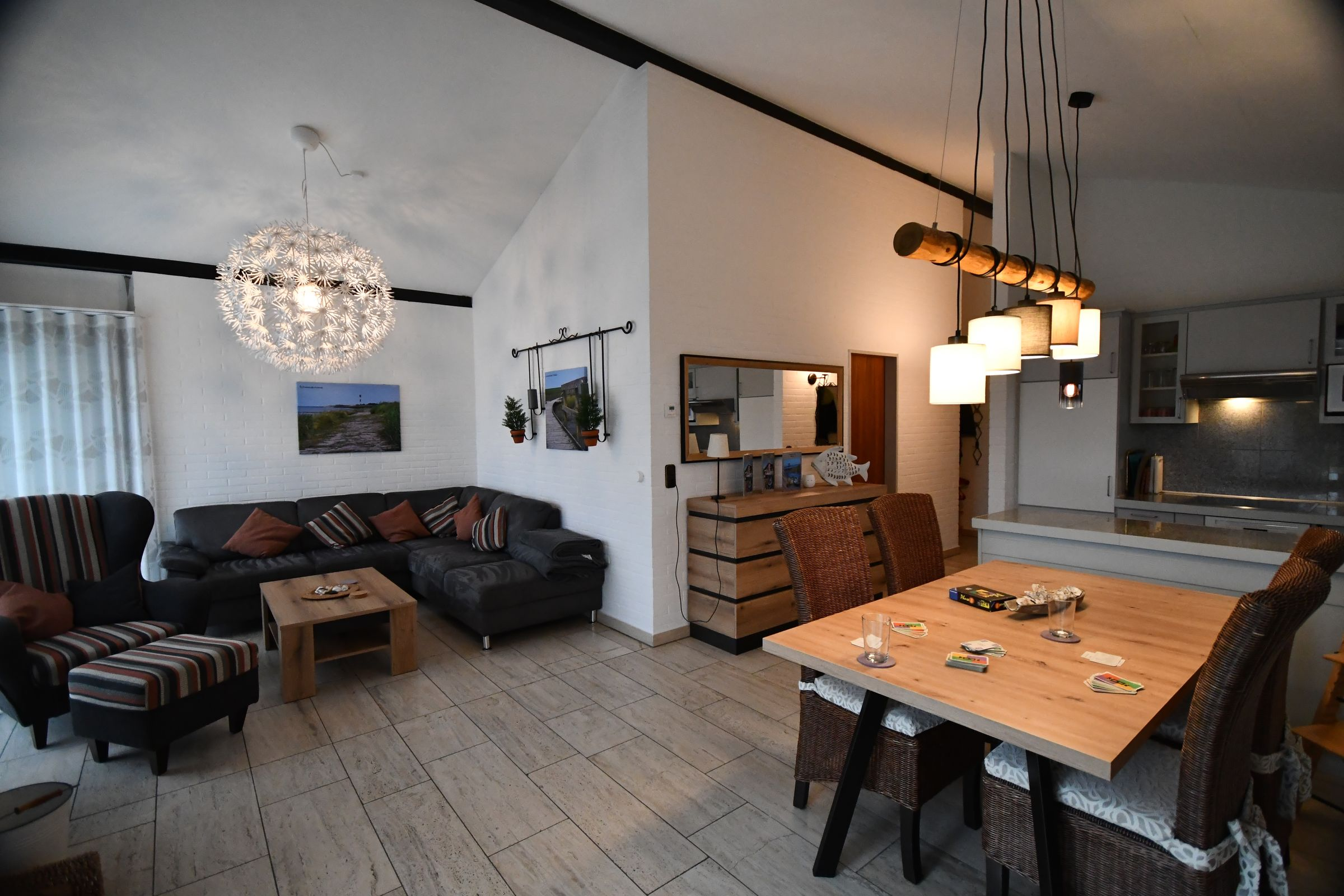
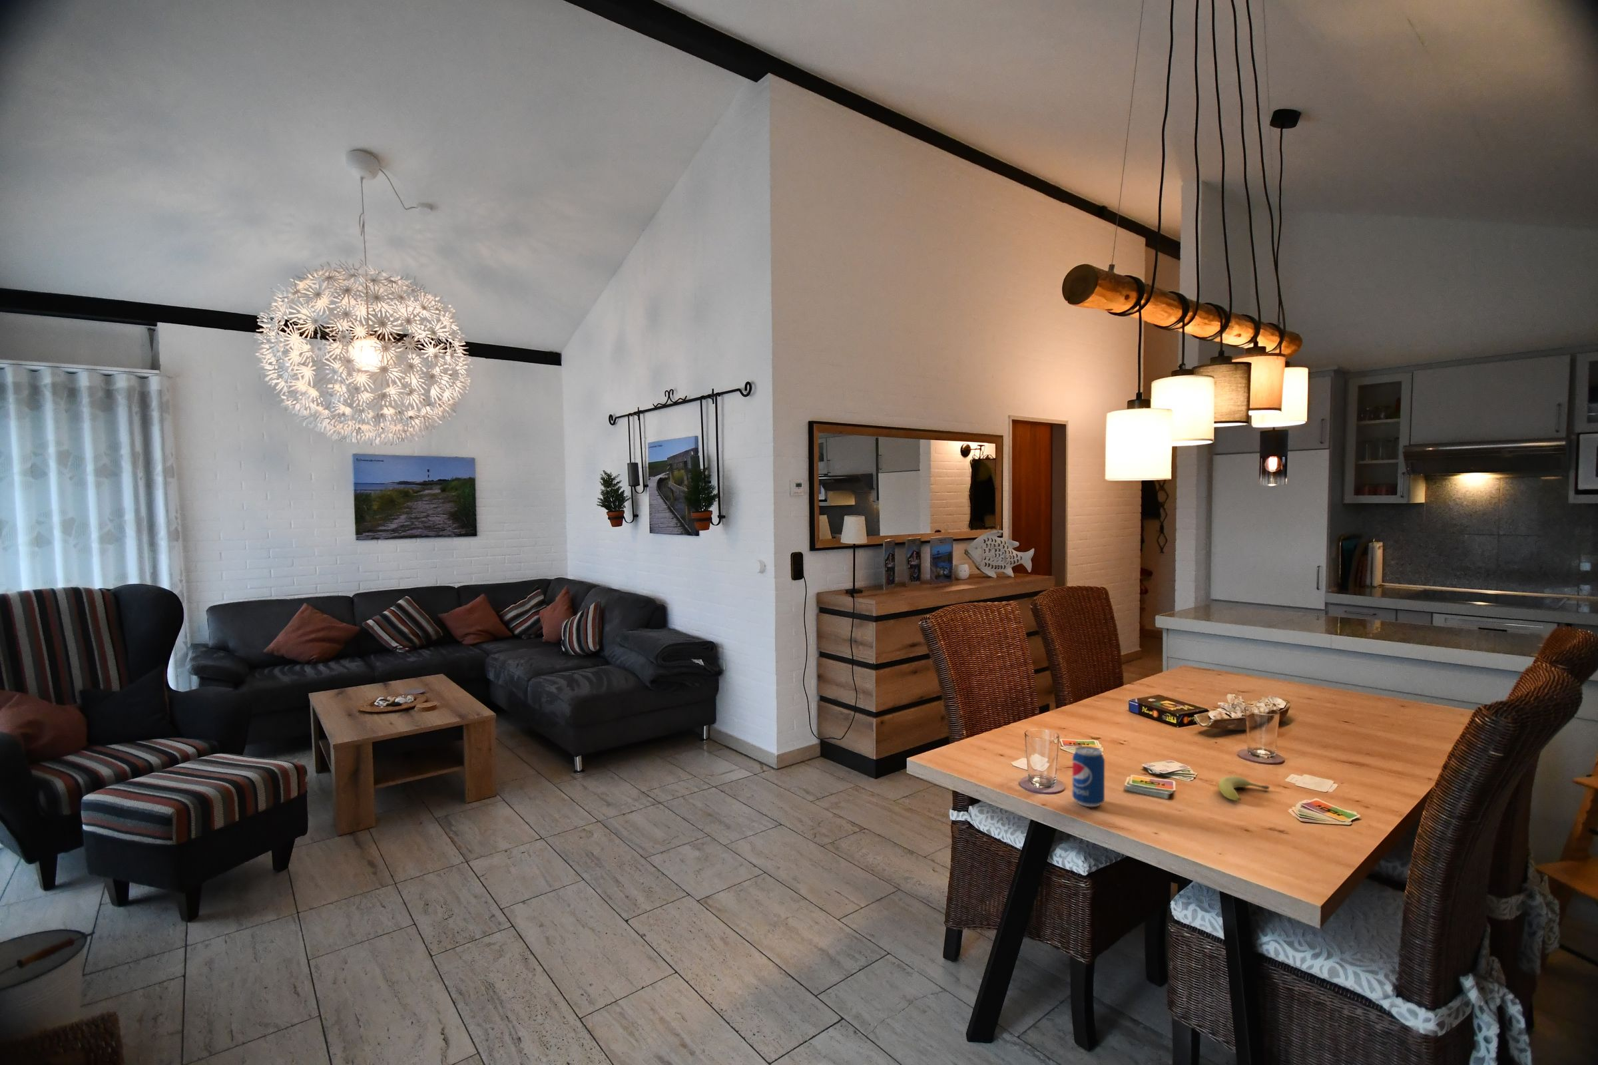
+ fruit [1218,775,1270,802]
+ beverage can [1072,745,1106,807]
